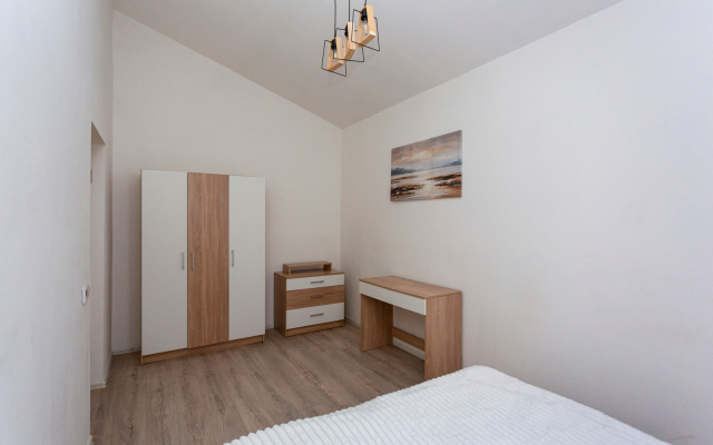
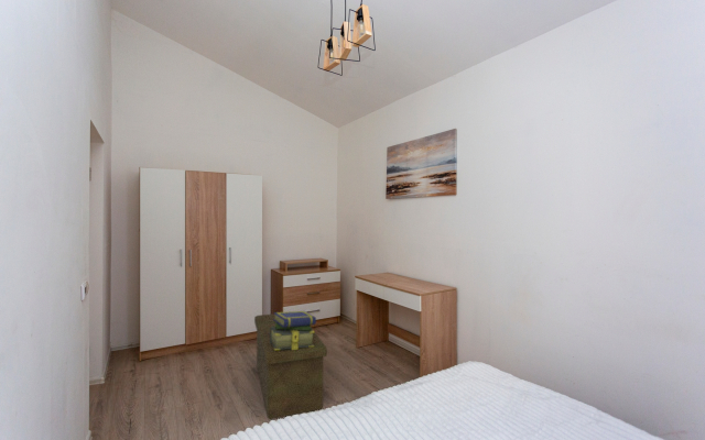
+ stack of books [270,310,317,350]
+ storage bench [253,312,328,420]
